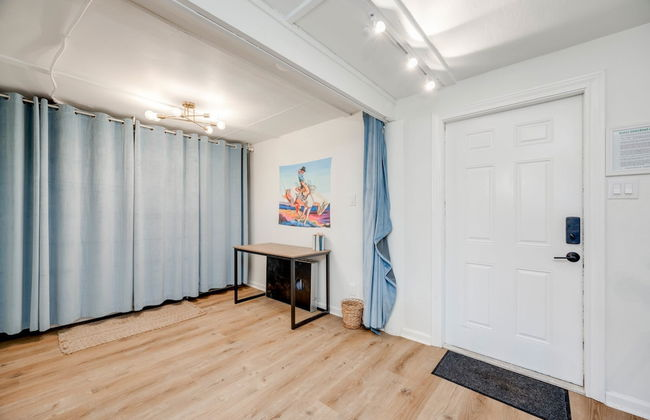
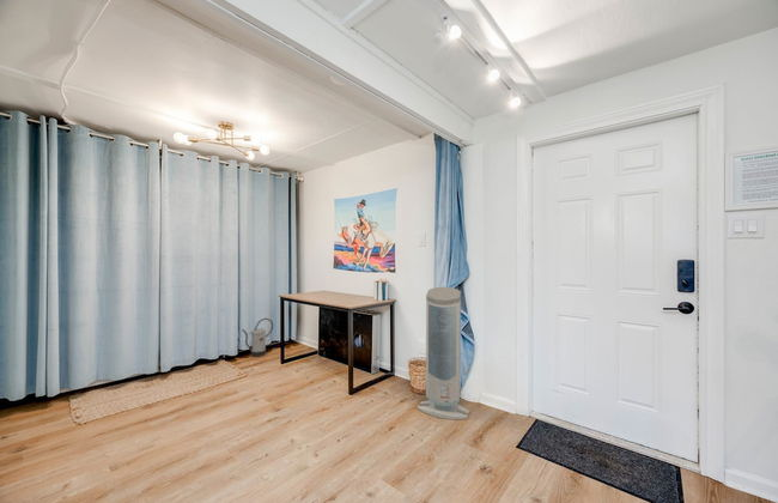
+ watering can [241,317,274,358]
+ air purifier [417,286,470,420]
